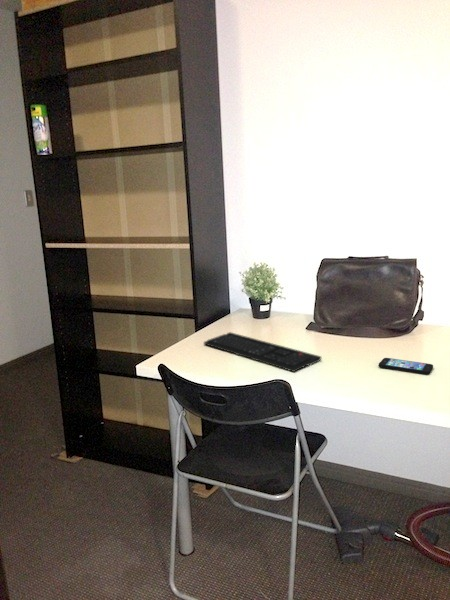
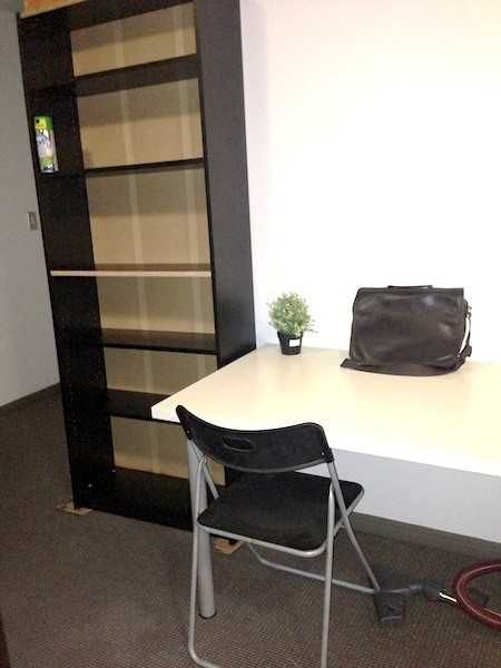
- keyboard [203,331,322,373]
- smartphone [378,357,434,375]
